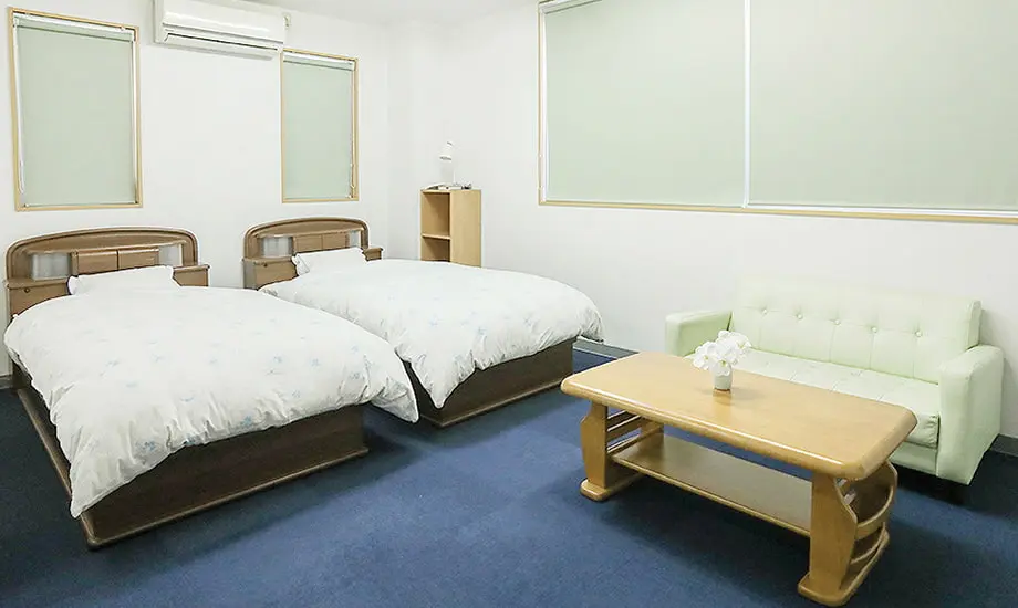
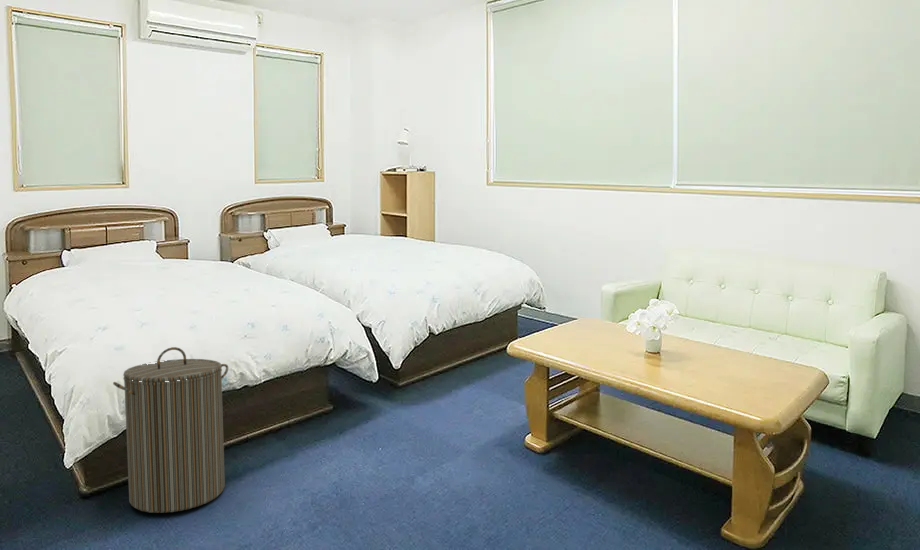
+ laundry hamper [112,346,229,514]
